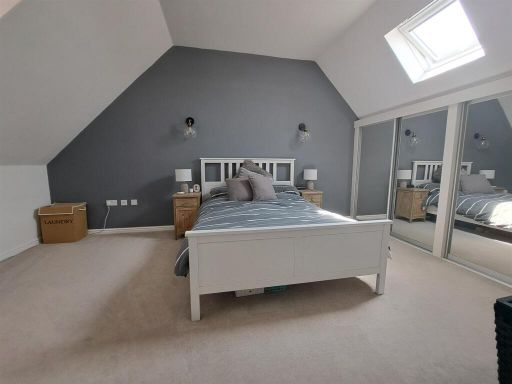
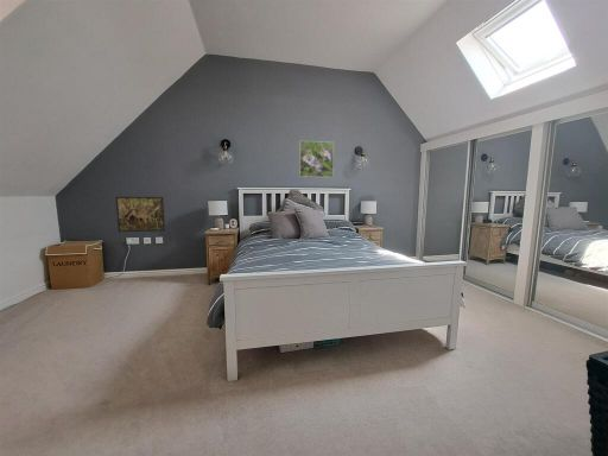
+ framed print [115,196,166,233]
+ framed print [298,140,335,178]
